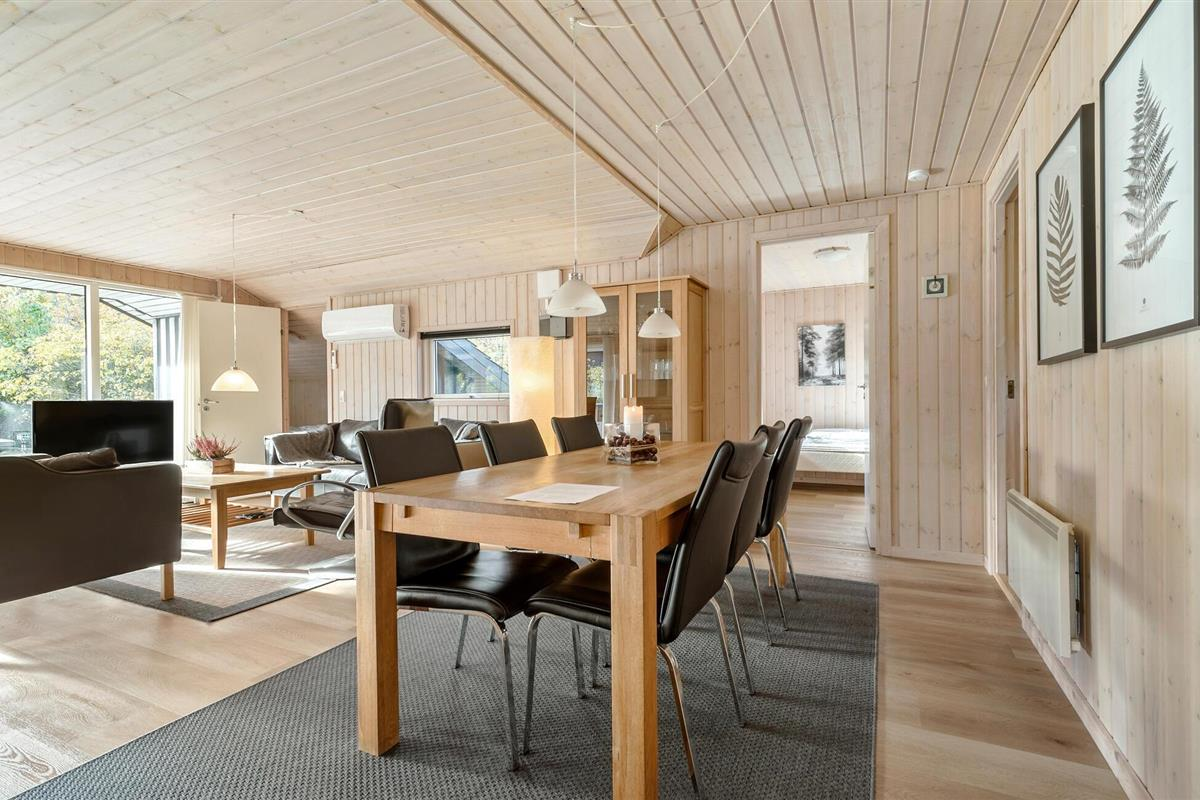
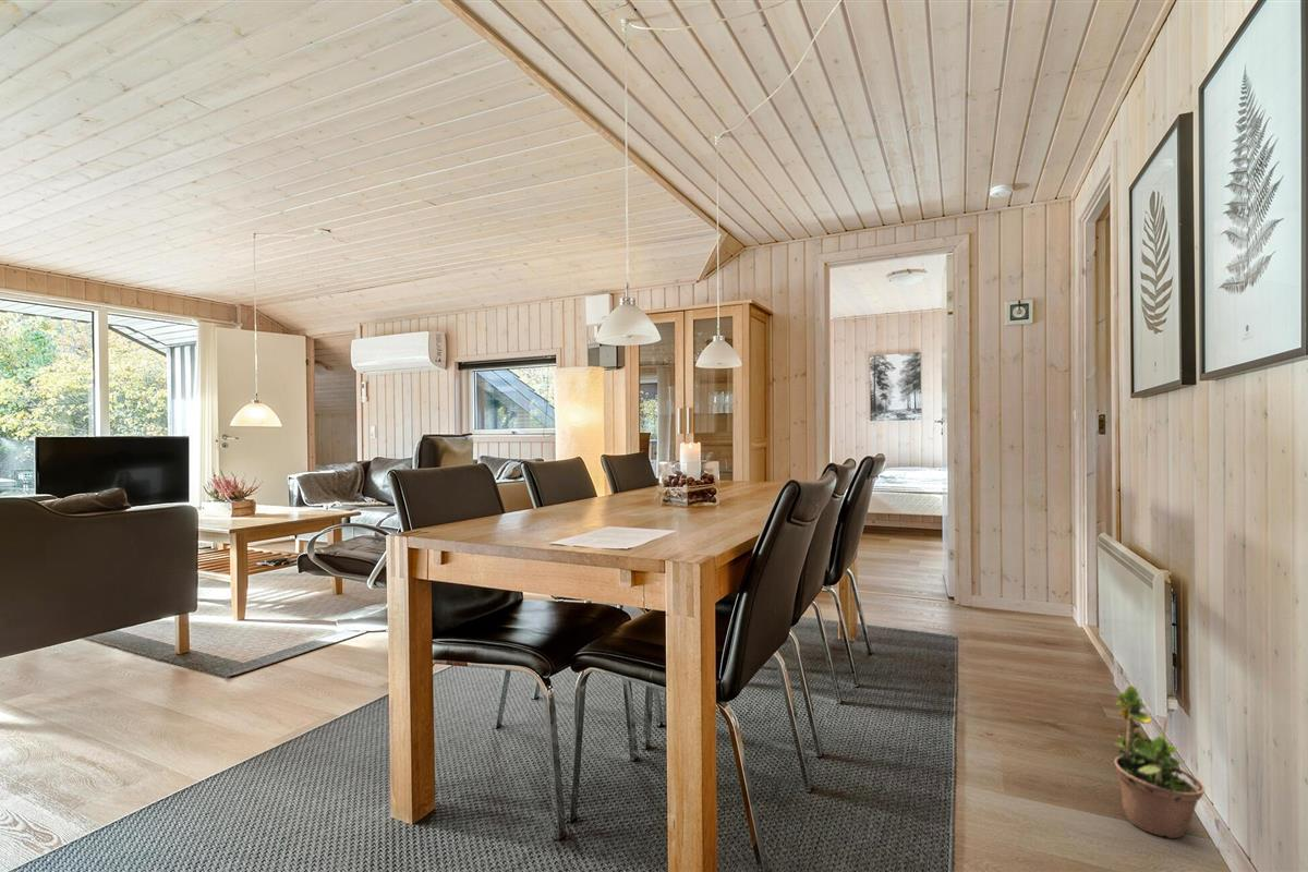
+ potted plant [1114,678,1207,839]
